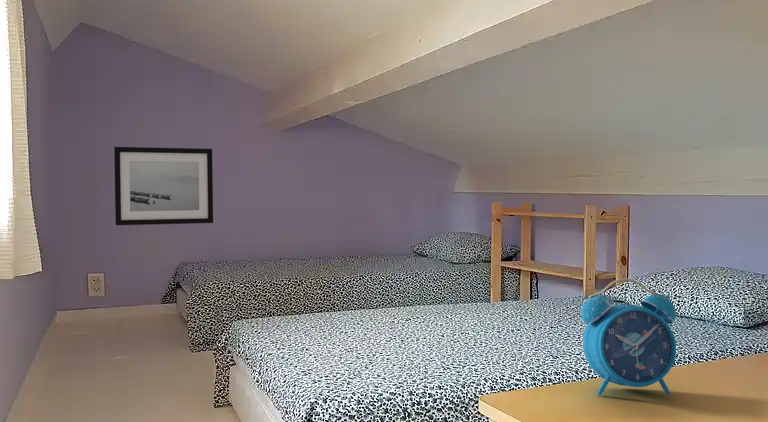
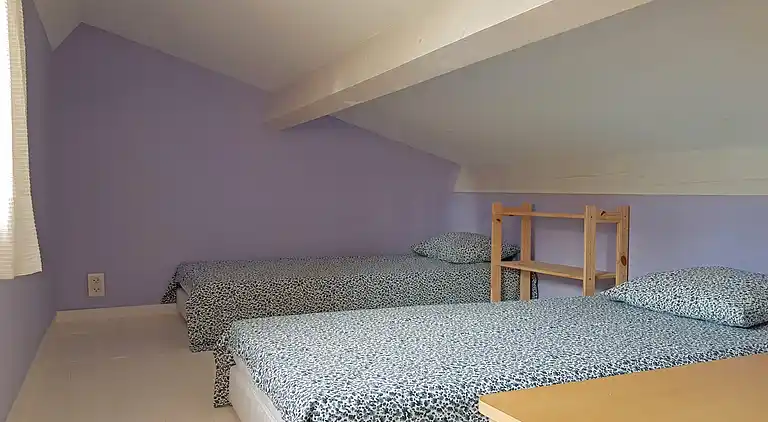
- alarm clock [580,277,677,396]
- wall art [113,146,214,226]
